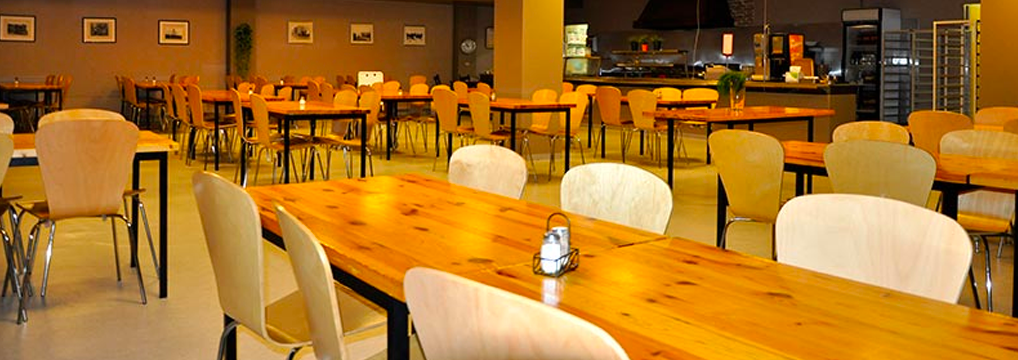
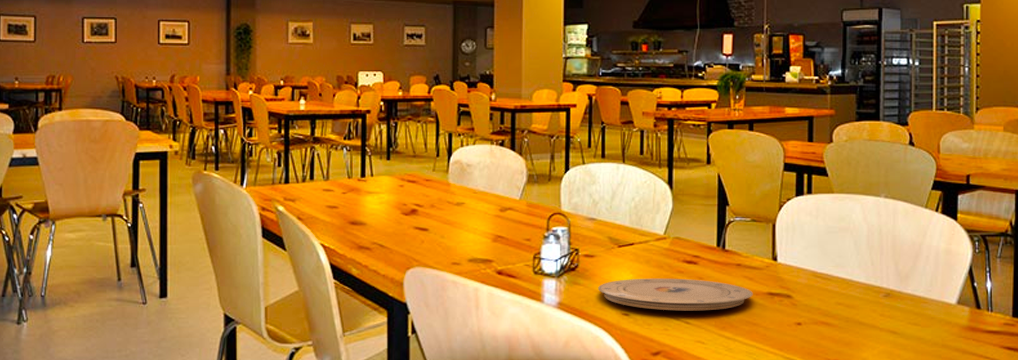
+ plate [597,278,754,311]
